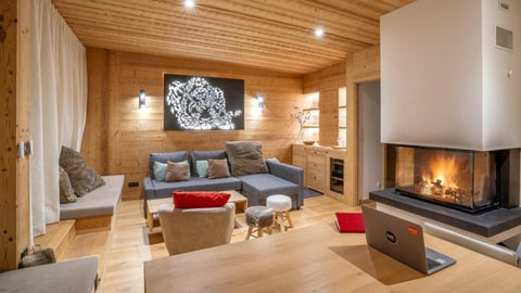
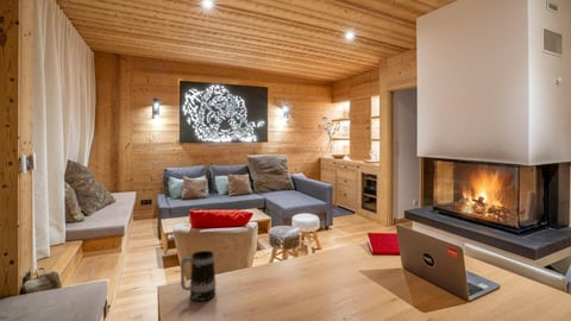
+ mug [178,250,218,302]
